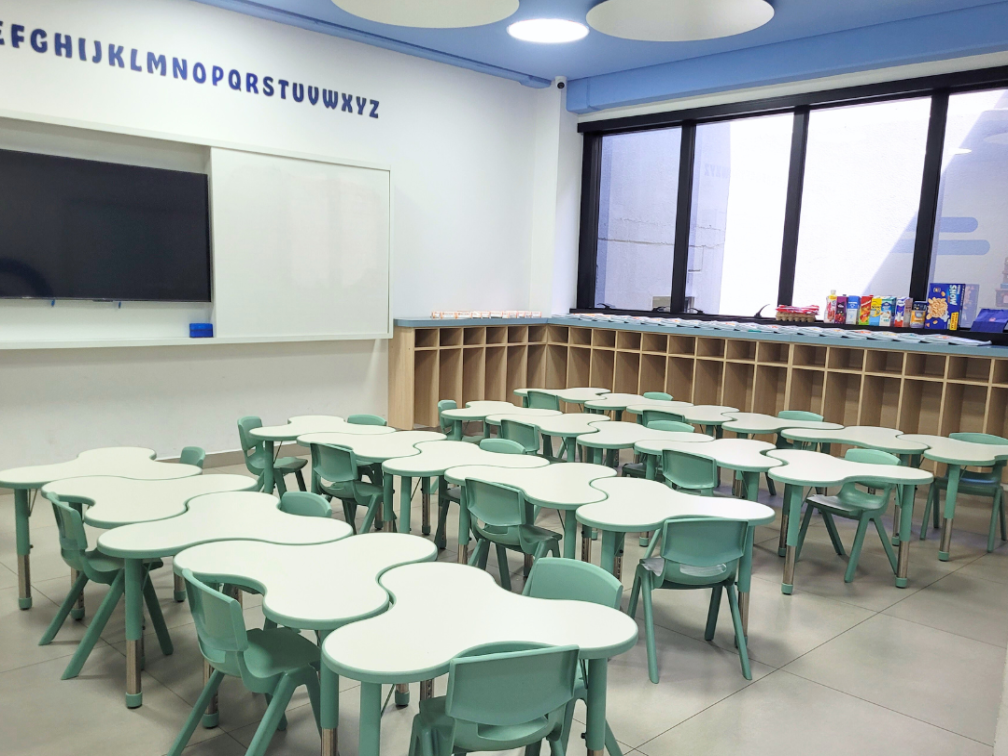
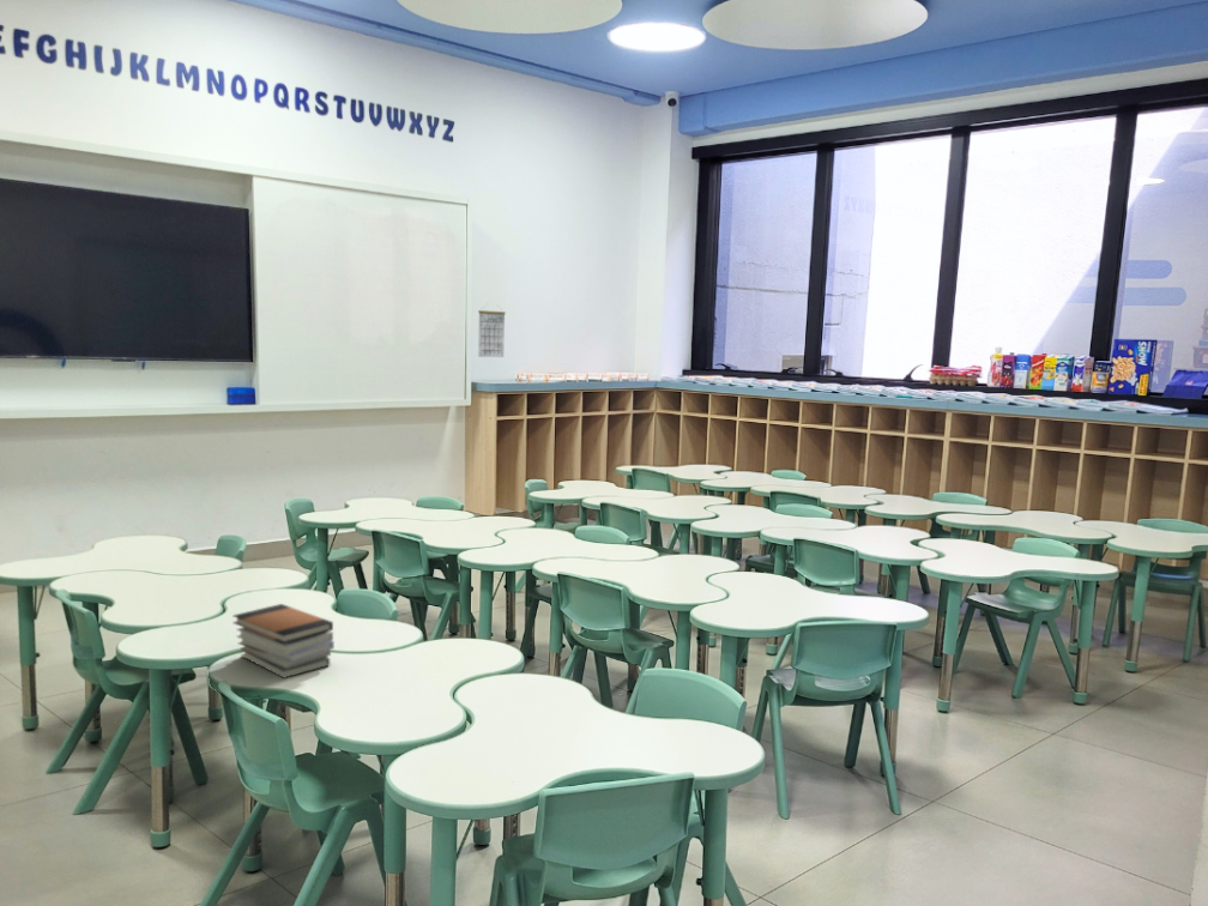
+ calendar [477,304,507,358]
+ book stack [231,603,336,680]
